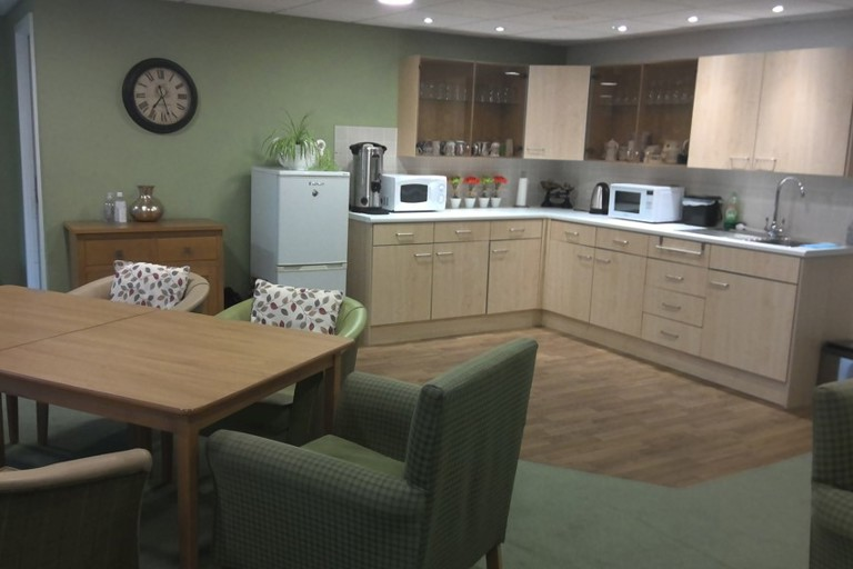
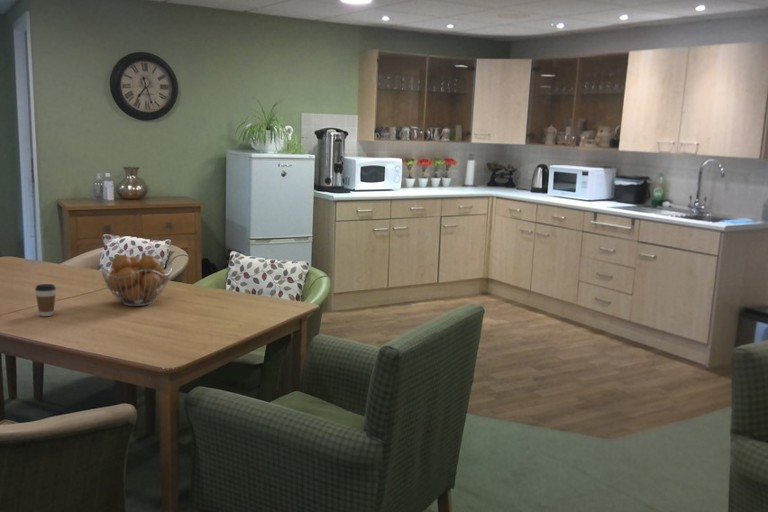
+ fruit basket [100,254,173,307]
+ coffee cup [34,283,57,317]
